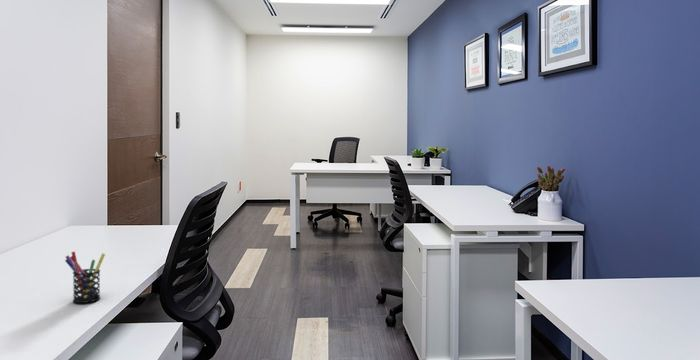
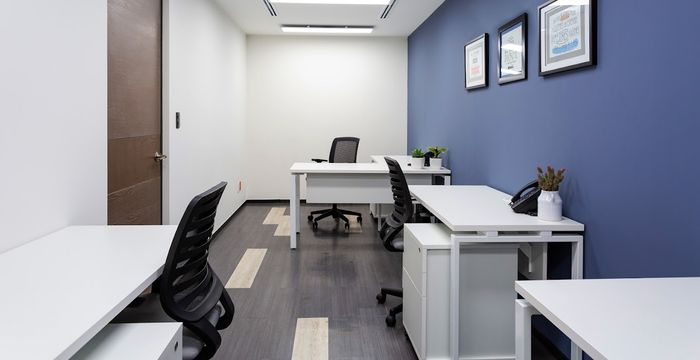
- pen holder [64,250,106,304]
